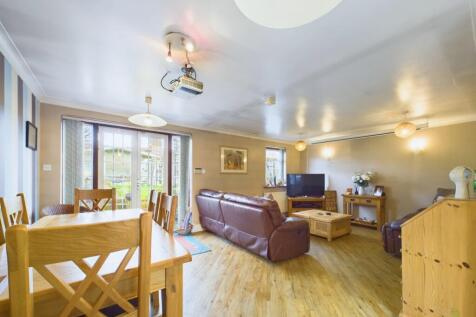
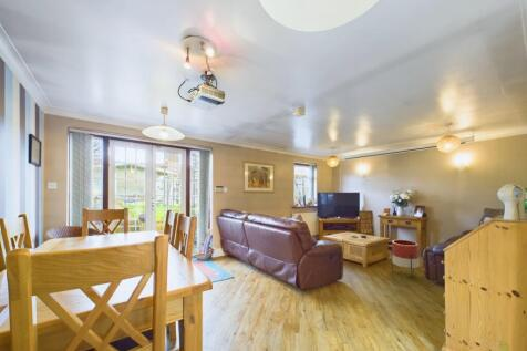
+ planter [391,239,421,279]
